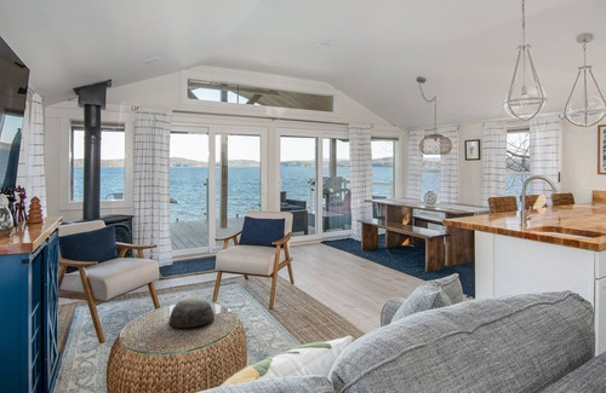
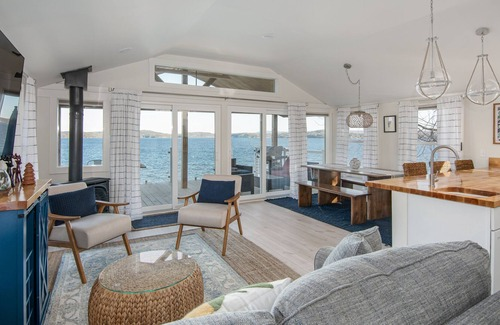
- bowl [168,297,216,328]
